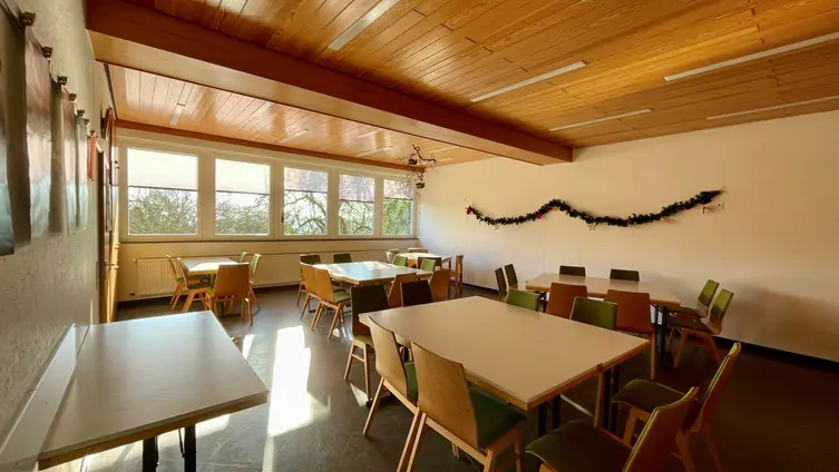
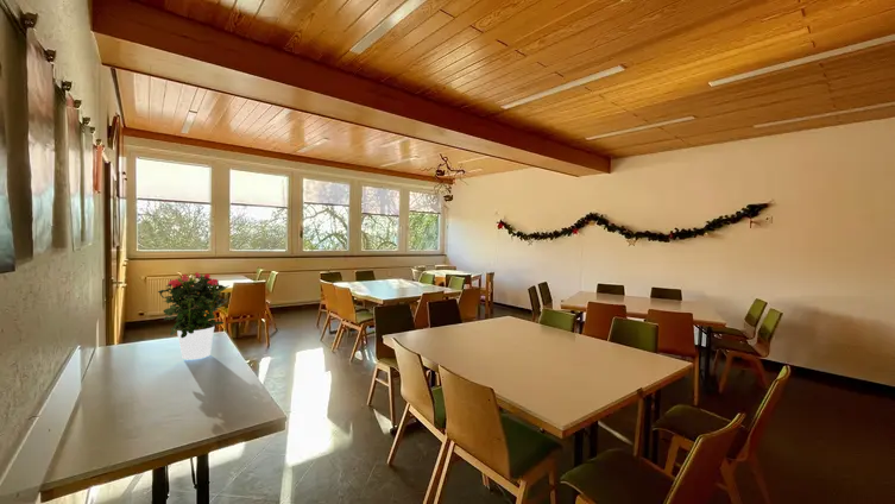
+ potted flower [157,271,231,361]
